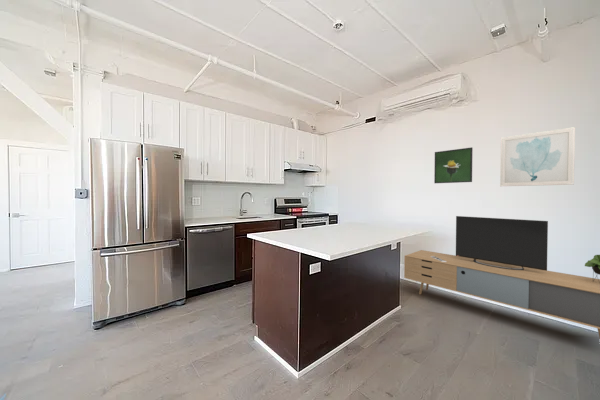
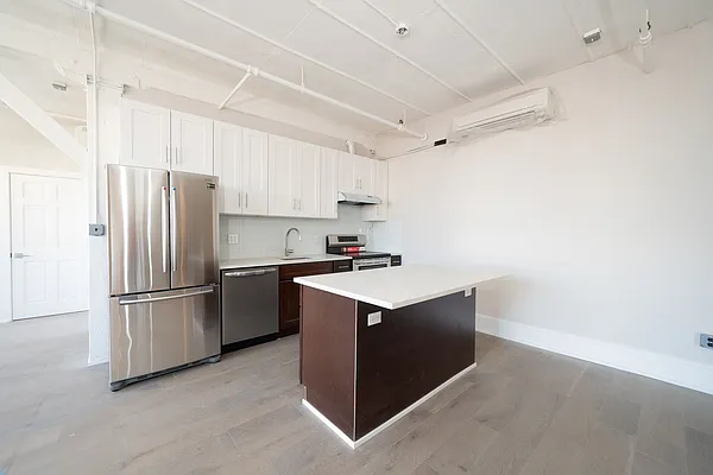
- media console [403,215,600,338]
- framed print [433,146,474,184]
- wall art [499,126,576,187]
